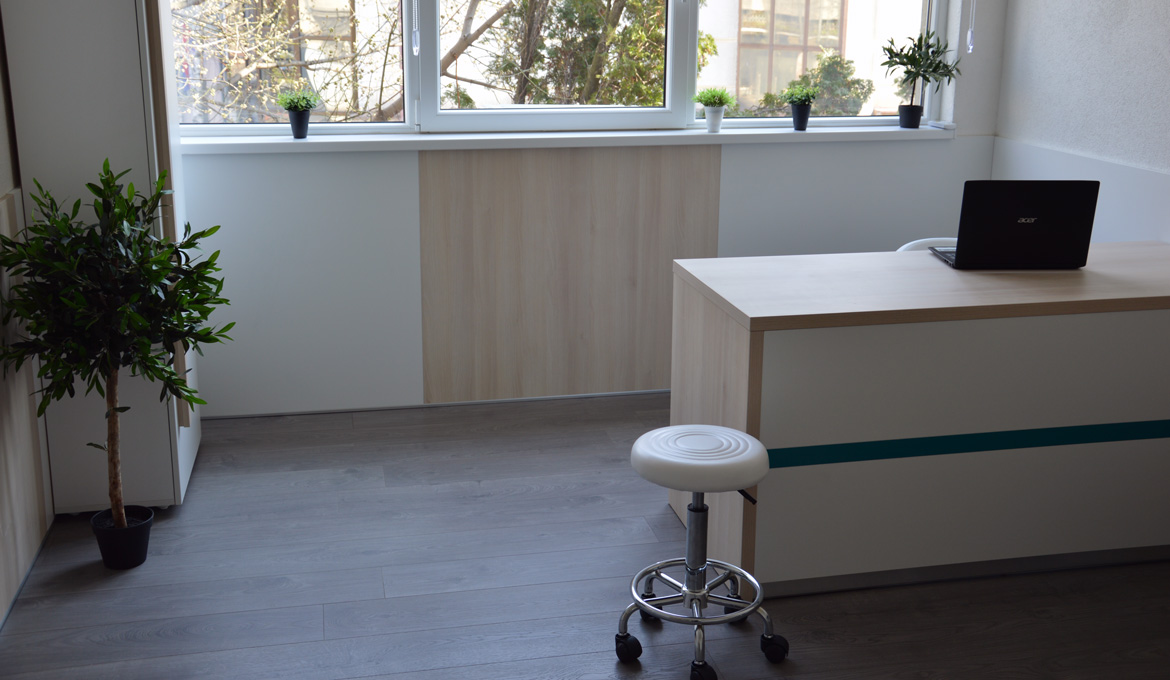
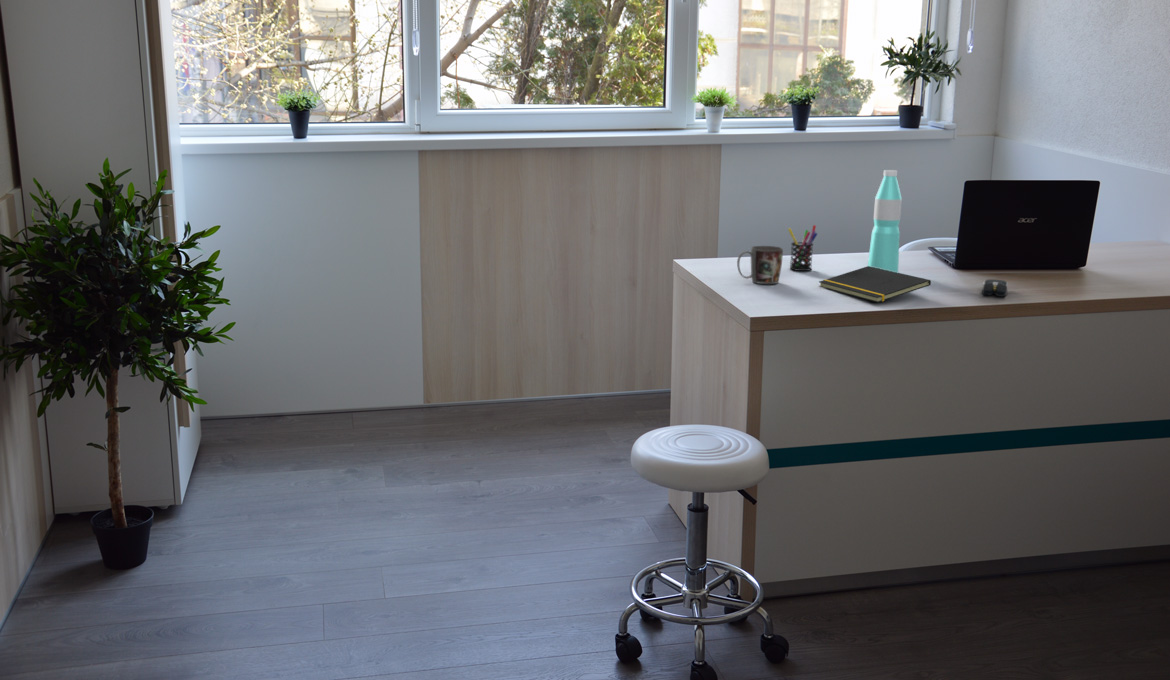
+ pen holder [787,224,818,272]
+ water bottle [867,169,903,273]
+ mug [736,245,784,285]
+ computer mouse [981,278,1009,297]
+ notepad [818,265,932,304]
